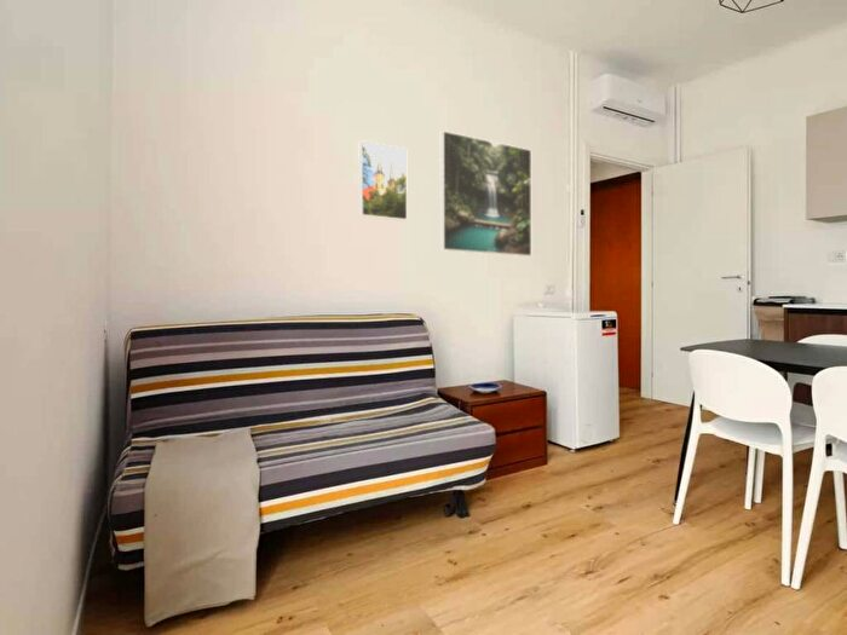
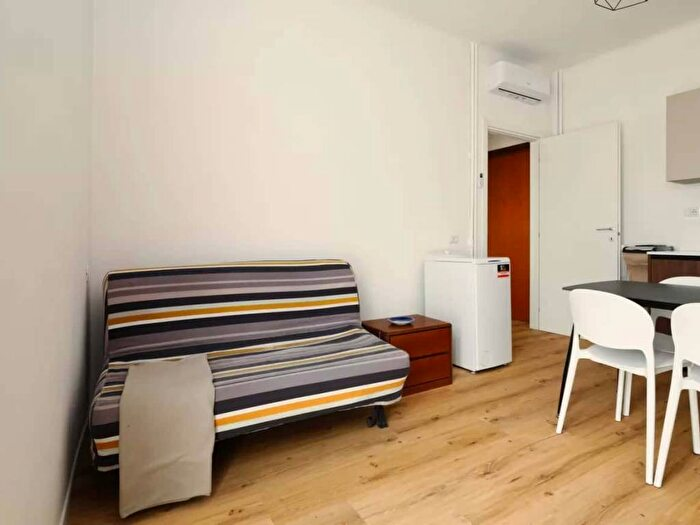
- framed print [358,139,409,223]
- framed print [439,129,532,258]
